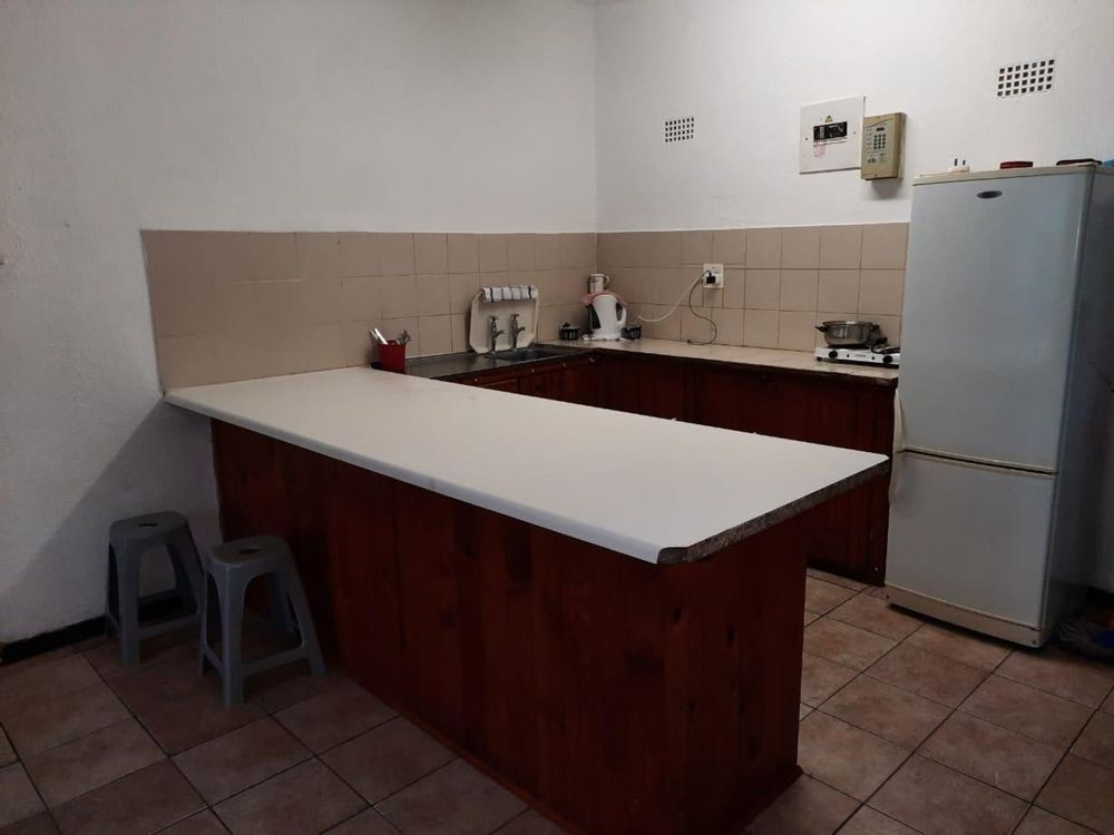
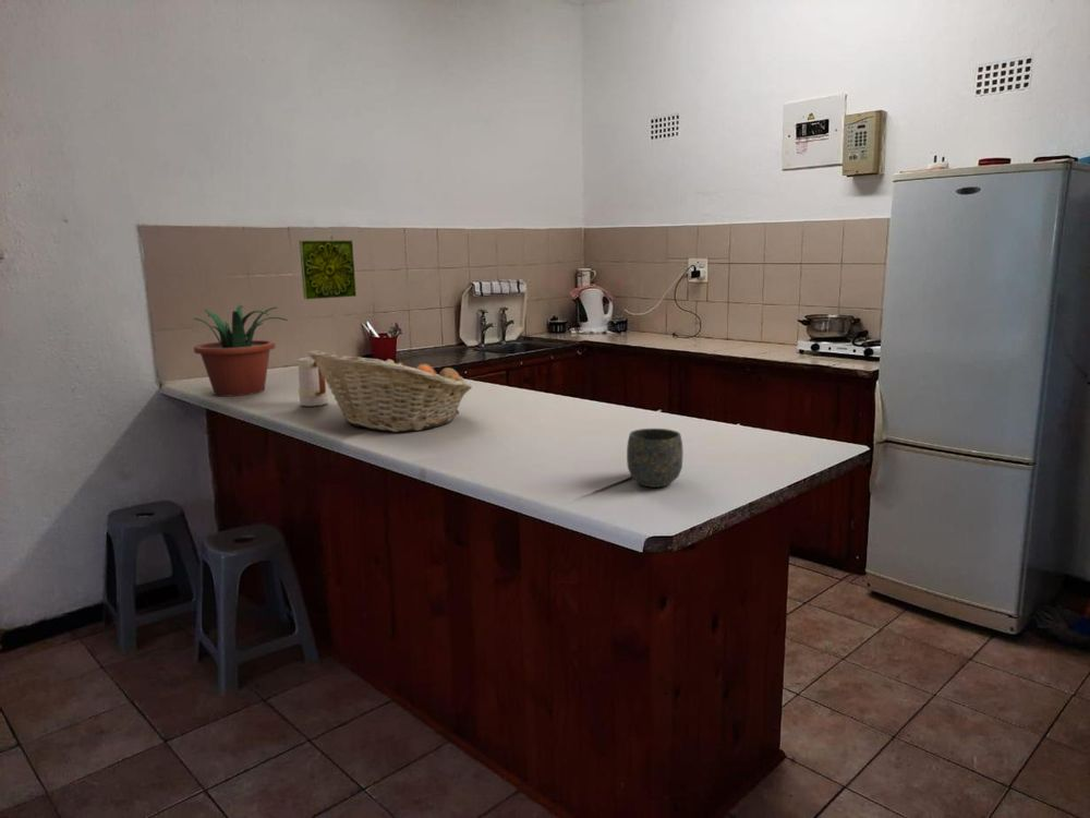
+ fruit basket [307,349,473,433]
+ decorative tile [299,240,358,300]
+ potted plant [193,303,289,398]
+ mug [296,357,329,407]
+ mug [626,428,685,489]
